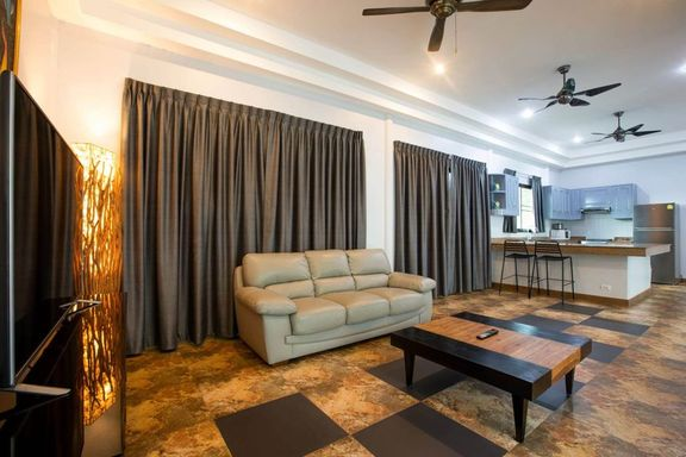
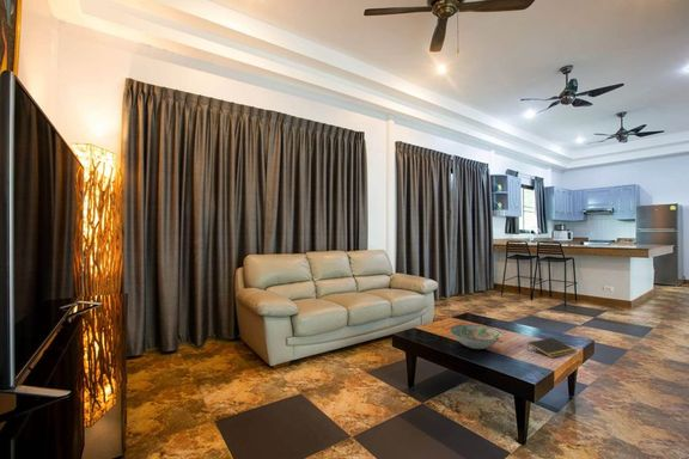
+ notepad [526,336,578,359]
+ decorative bowl [449,324,504,350]
